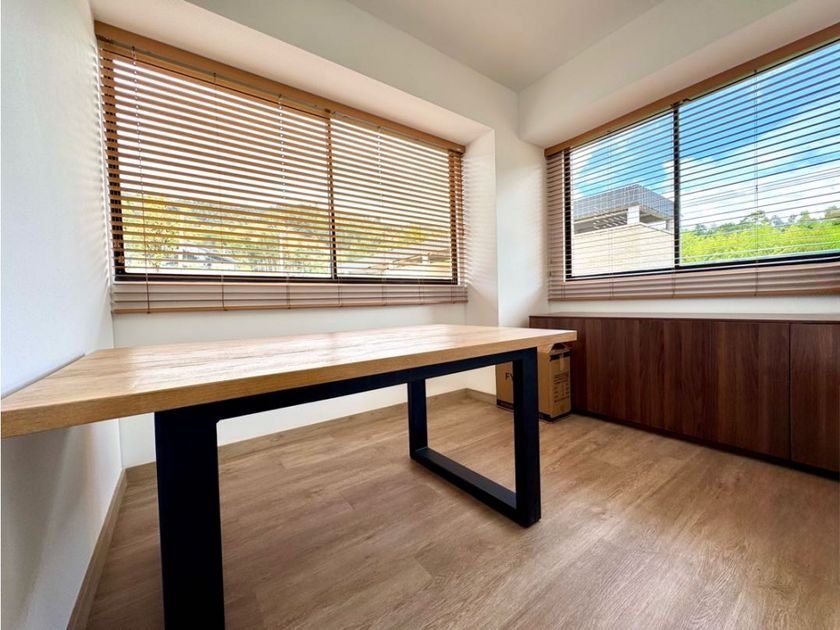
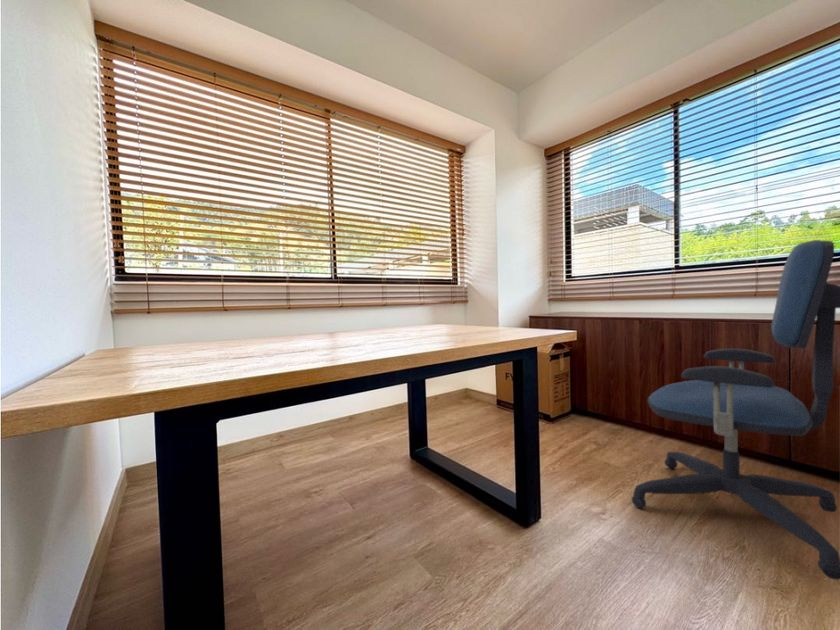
+ office chair [631,239,840,581]
